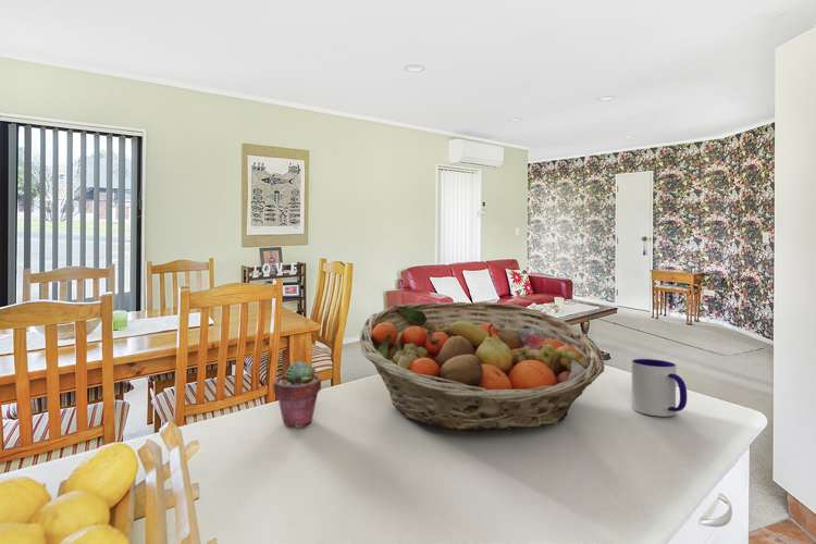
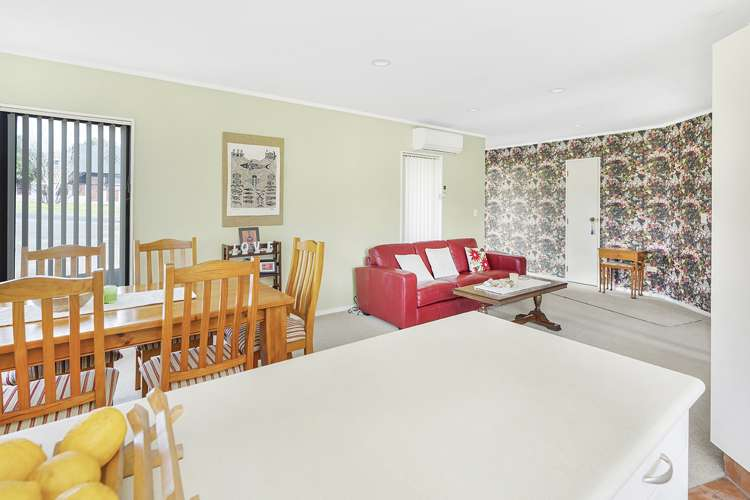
- potted succulent [272,360,322,429]
- mug [630,358,688,418]
- fruit basket [359,301,606,433]
